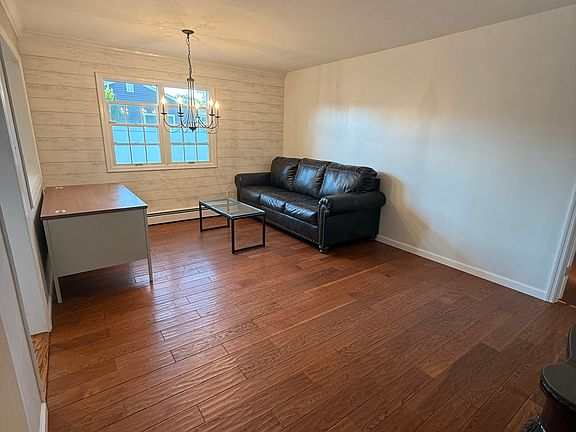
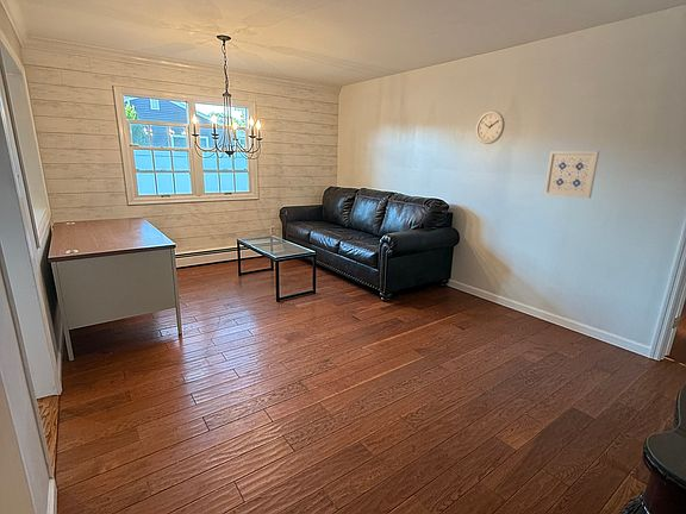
+ wall art [543,150,600,199]
+ wall clock [475,109,506,145]
